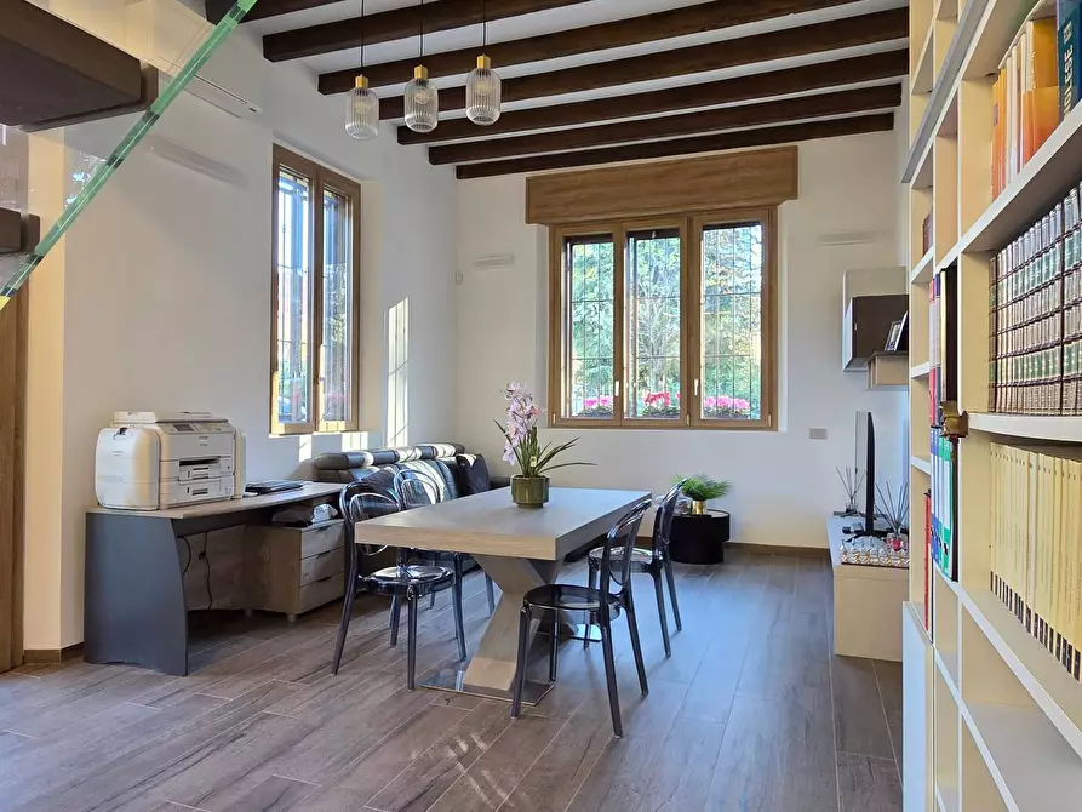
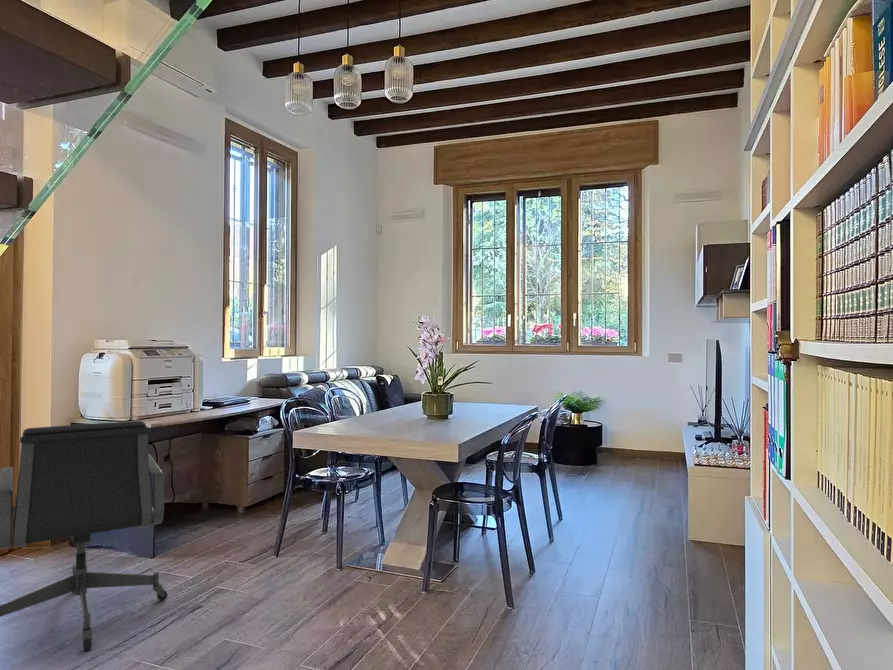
+ office chair [0,420,168,652]
